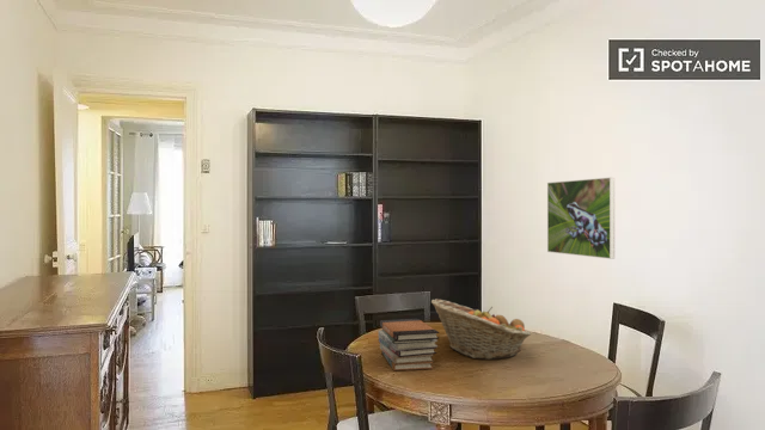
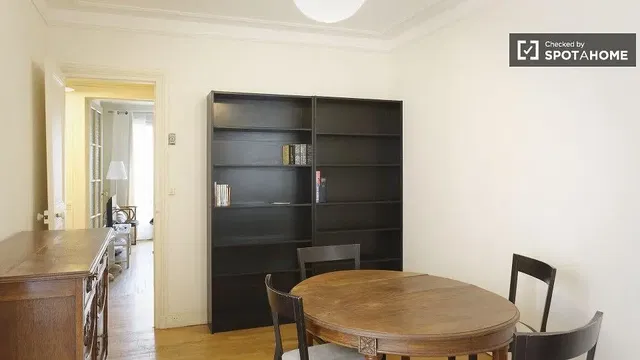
- fruit basket [430,299,532,361]
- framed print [546,177,616,260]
- book stack [377,318,440,371]
